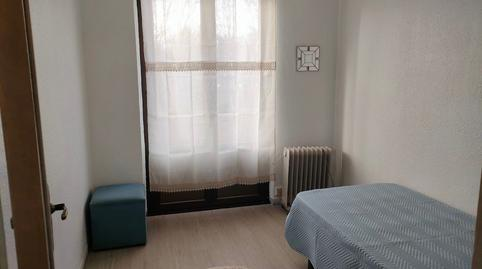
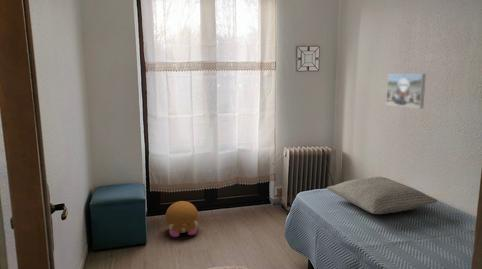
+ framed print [385,73,427,109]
+ pillow [326,176,439,215]
+ plush toy [164,200,199,238]
